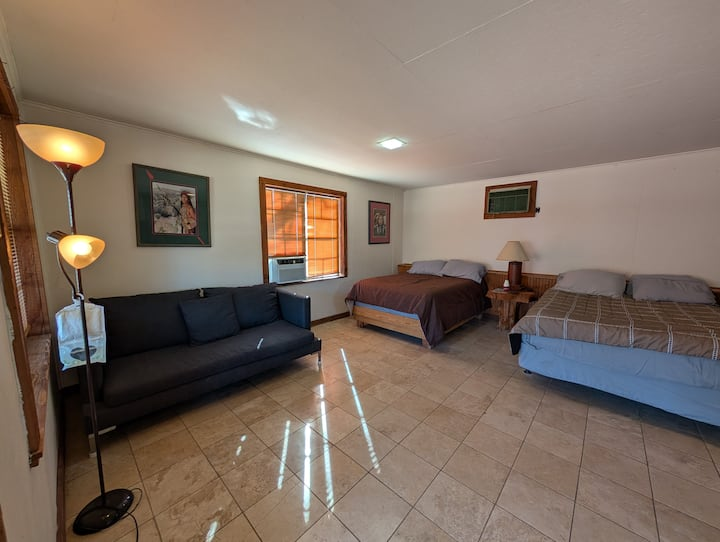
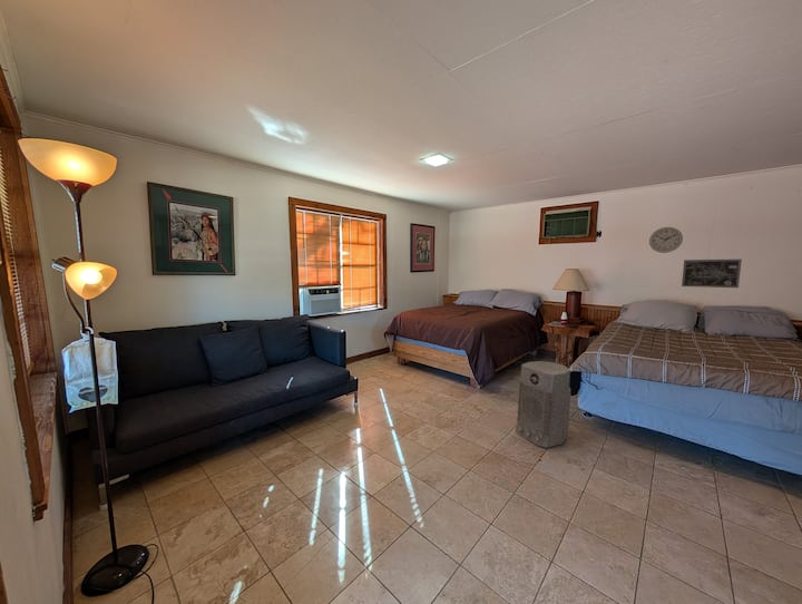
+ wall art [681,259,743,289]
+ air purifier [515,360,571,449]
+ wall clock [648,226,684,254]
